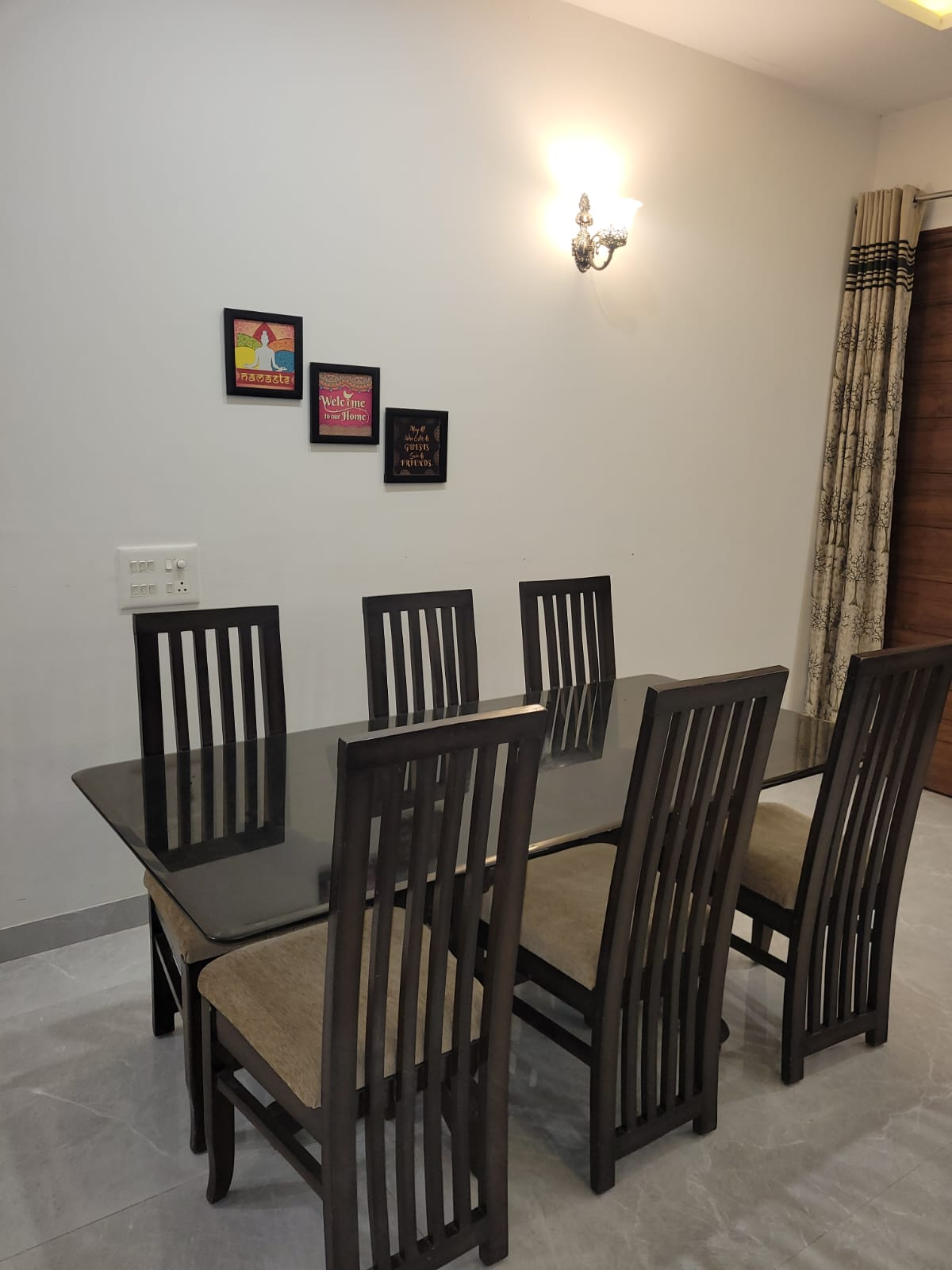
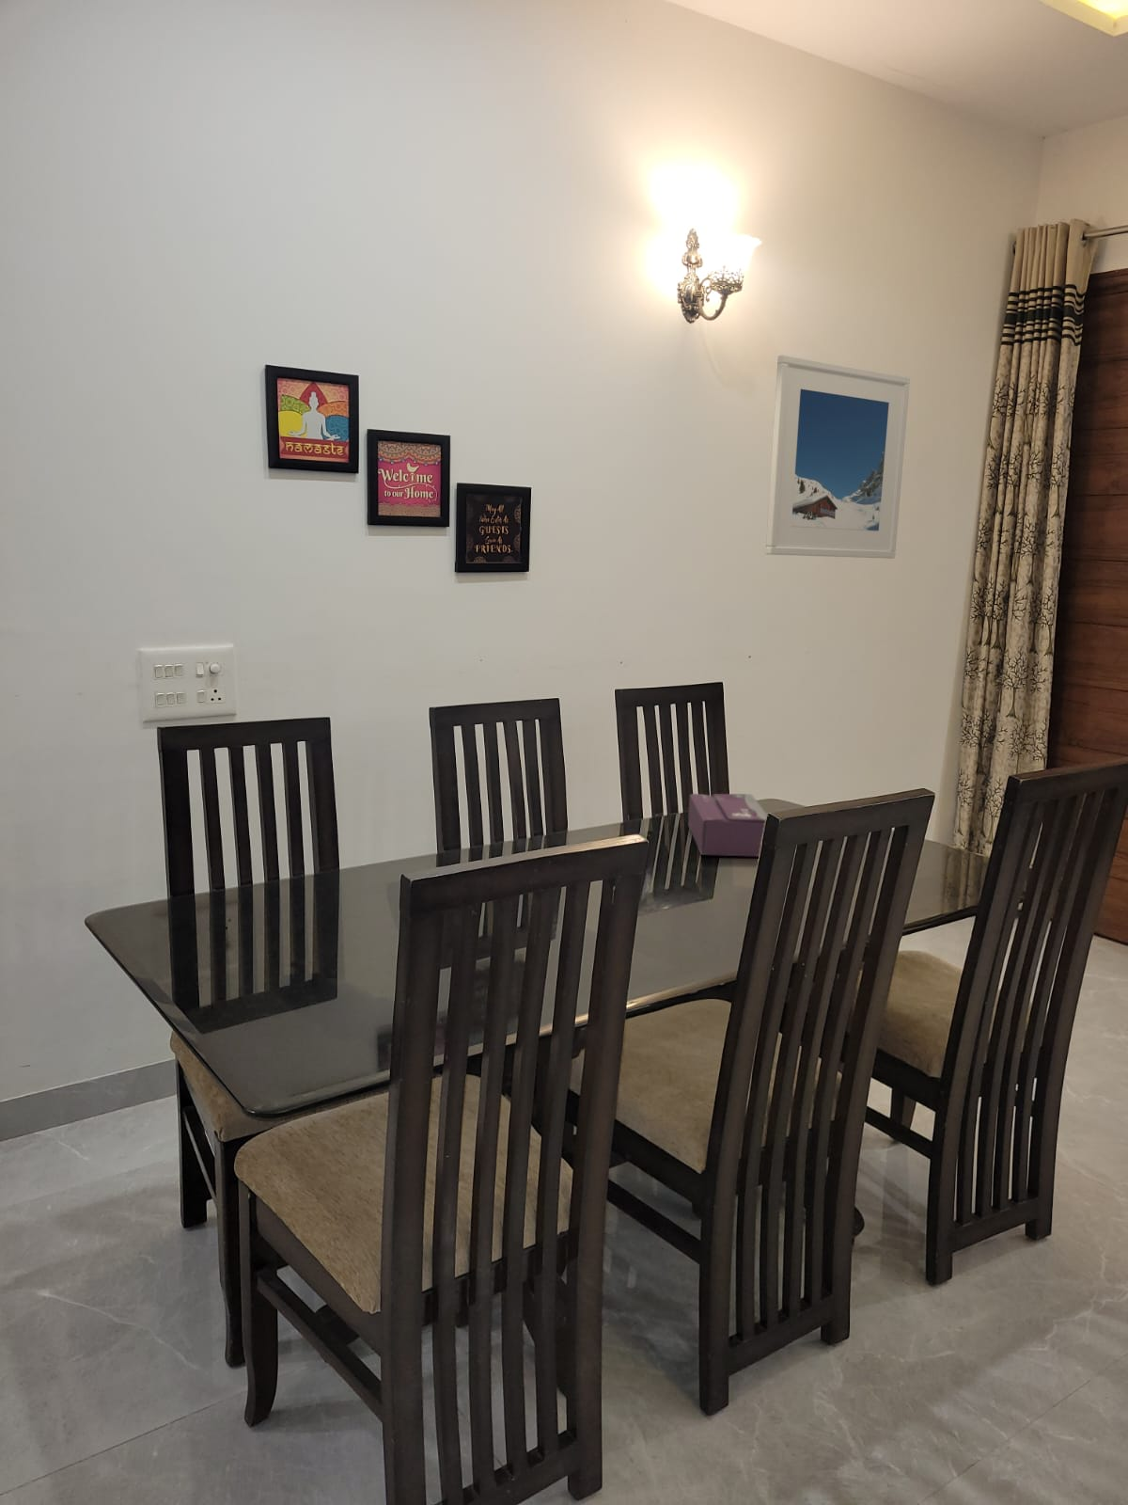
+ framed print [765,353,911,559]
+ tissue box [687,793,768,858]
